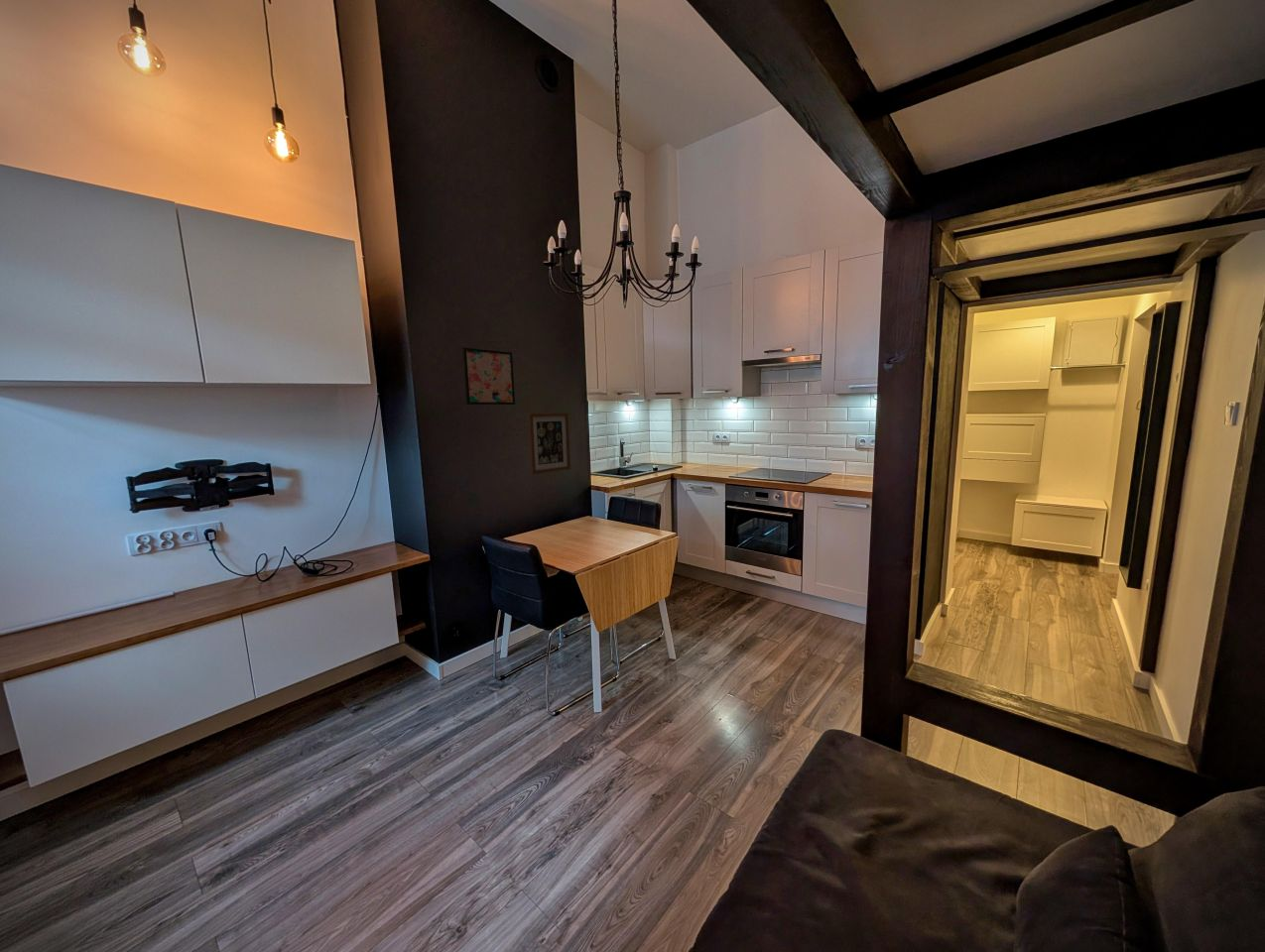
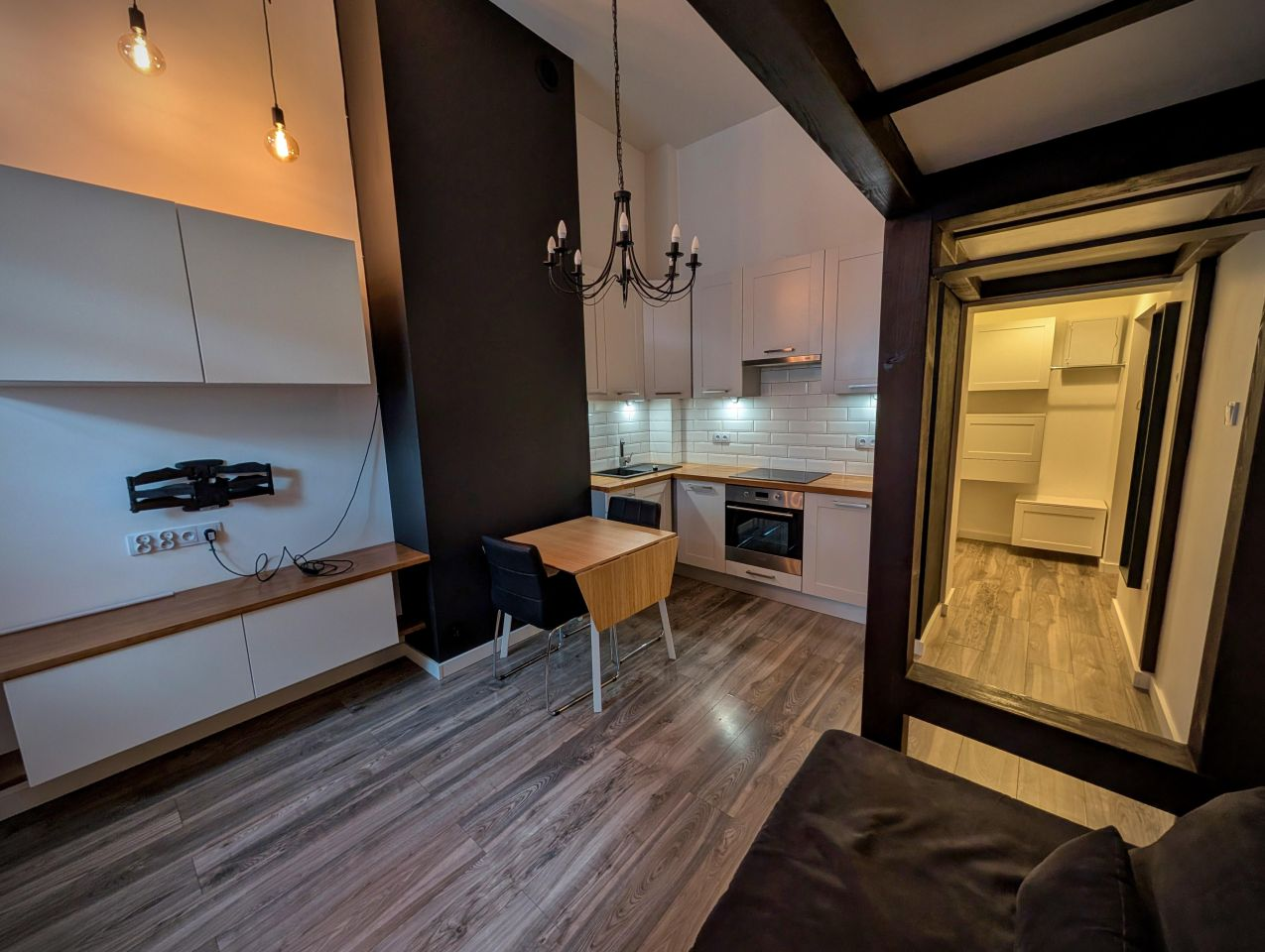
- wall art [528,412,571,475]
- wall art [461,347,516,406]
